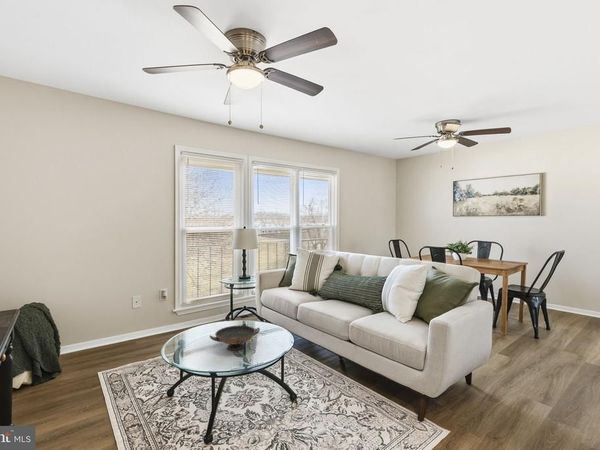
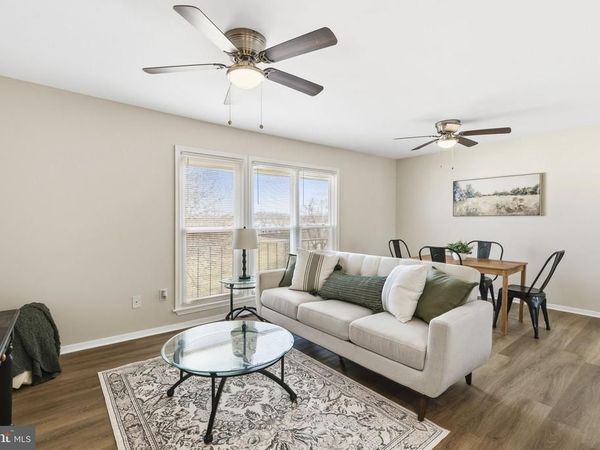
- decorative bowl [209,325,261,351]
